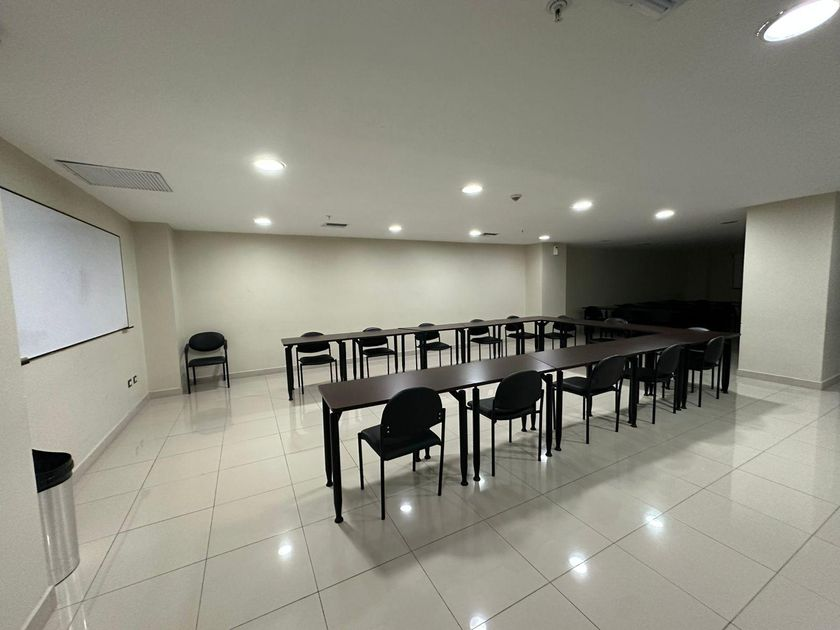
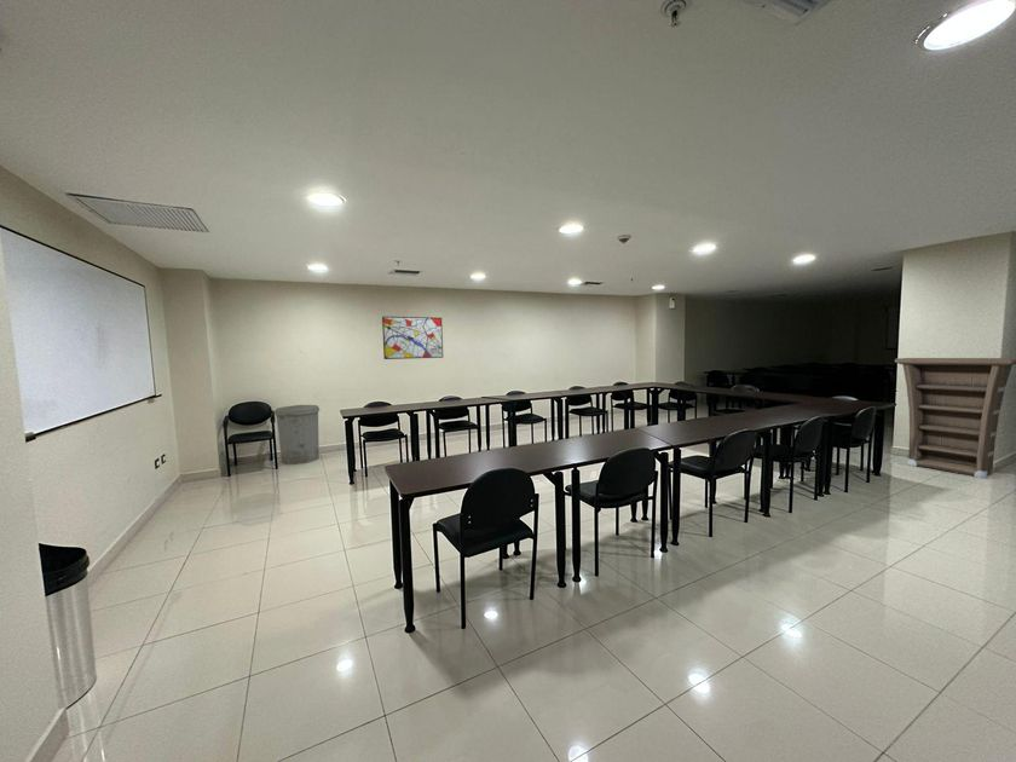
+ wall art [381,316,444,360]
+ cabinet [894,357,1016,480]
+ trash can [273,404,321,466]
